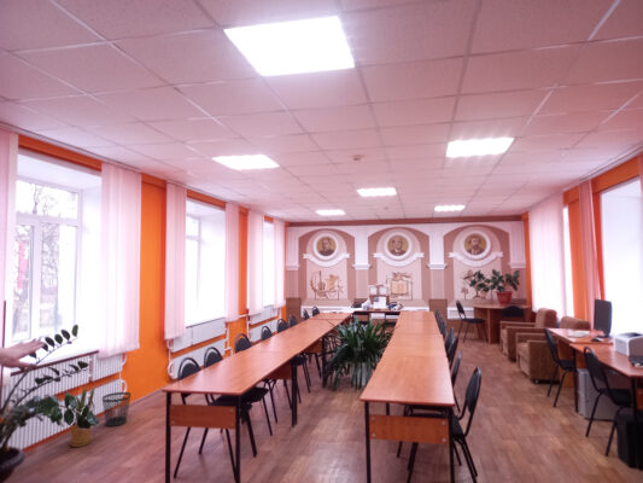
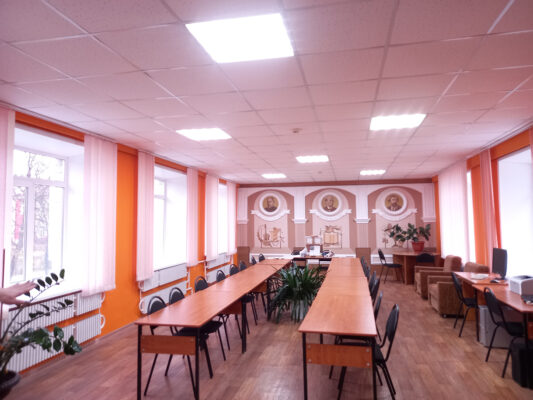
- house plant [62,384,95,448]
- wastebasket [101,391,131,427]
